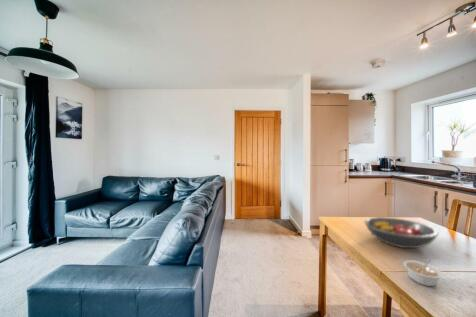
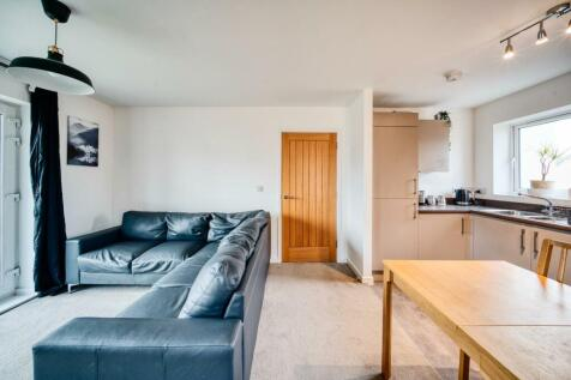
- fruit bowl [363,216,440,249]
- legume [402,258,444,287]
